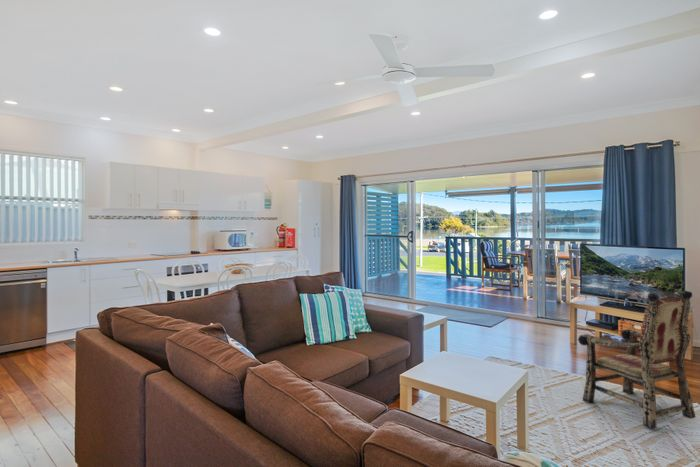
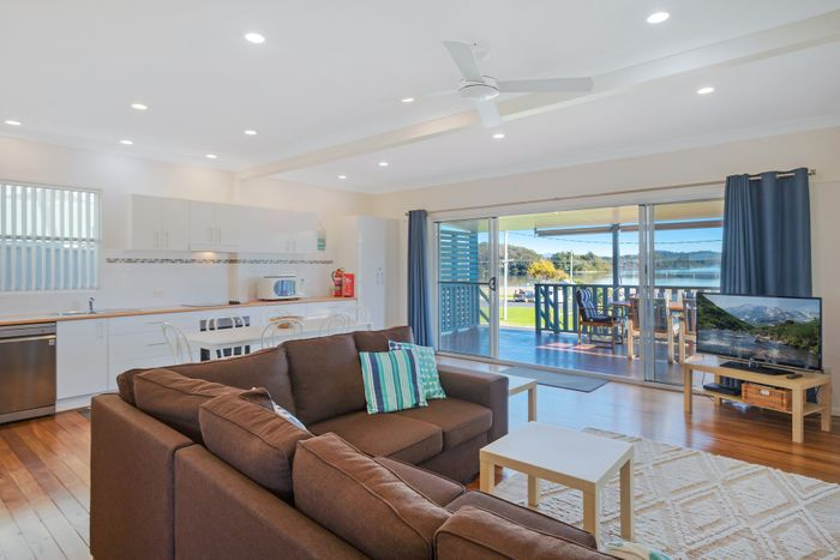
- armchair [577,290,697,430]
